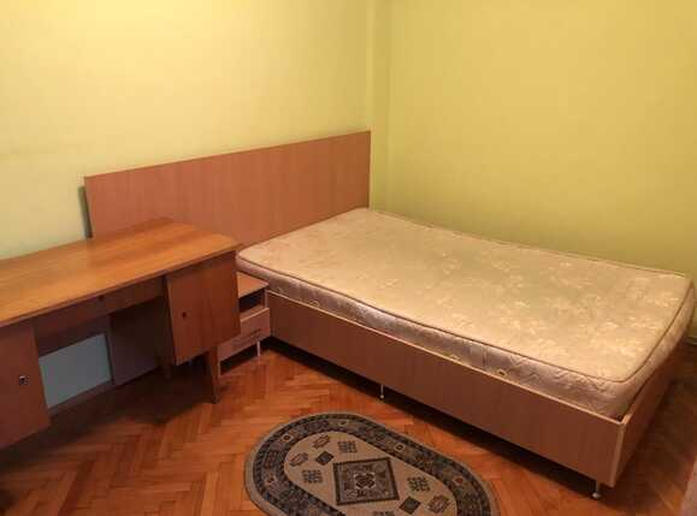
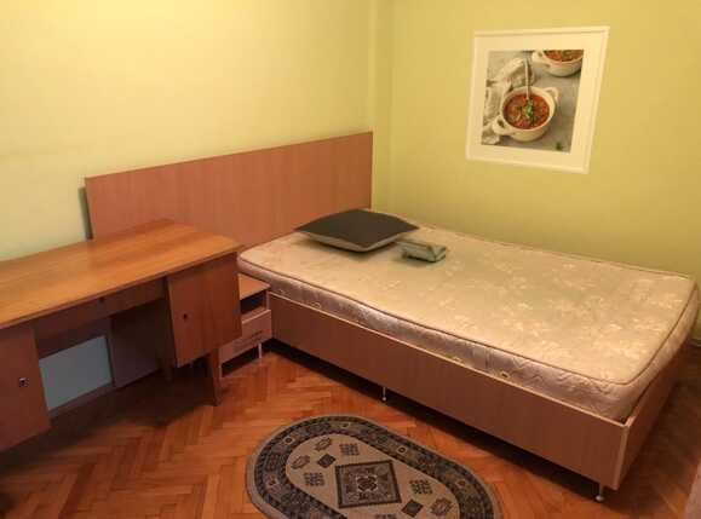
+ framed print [462,24,611,175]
+ pillow [293,208,421,253]
+ book [393,238,452,263]
